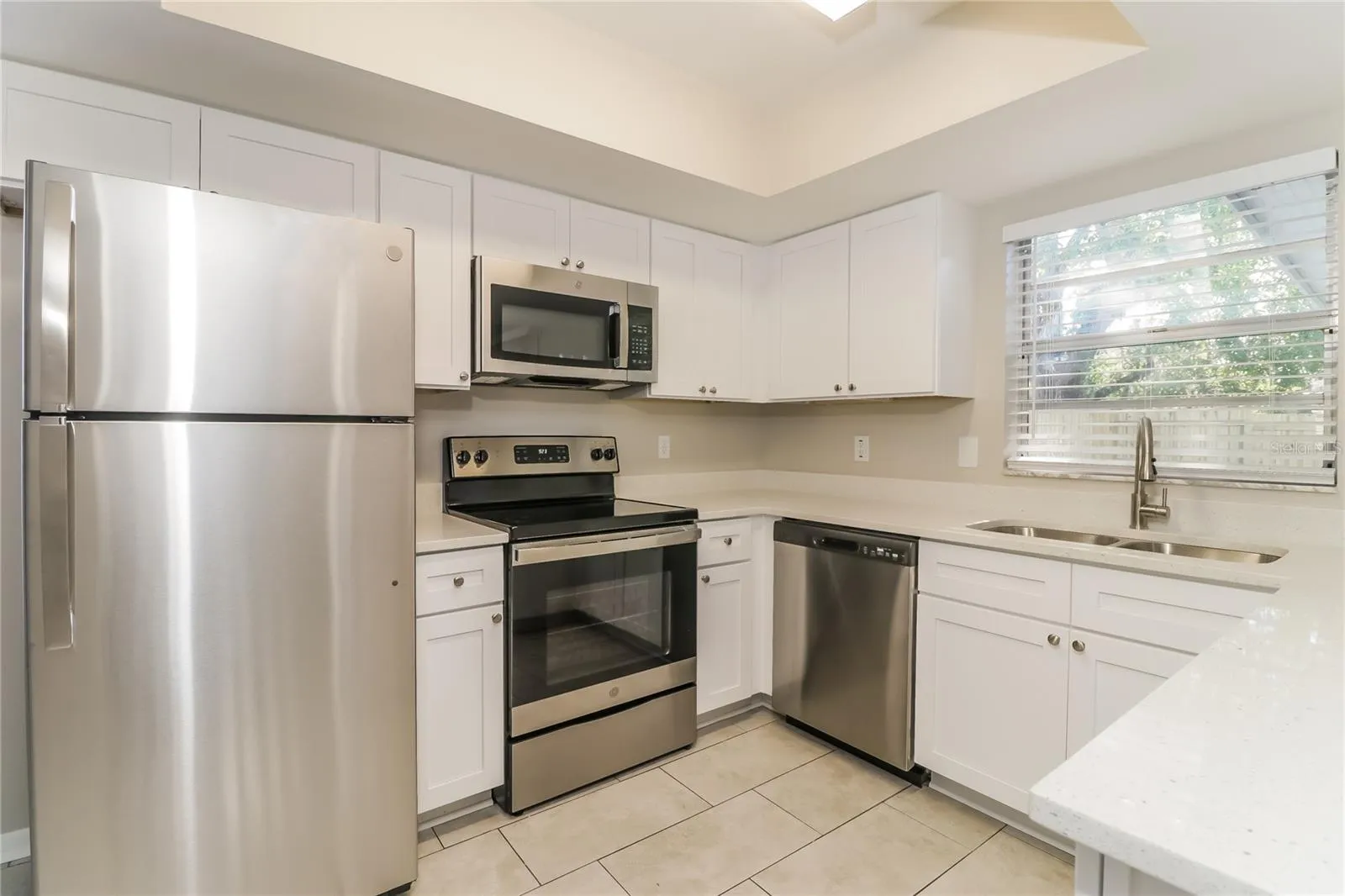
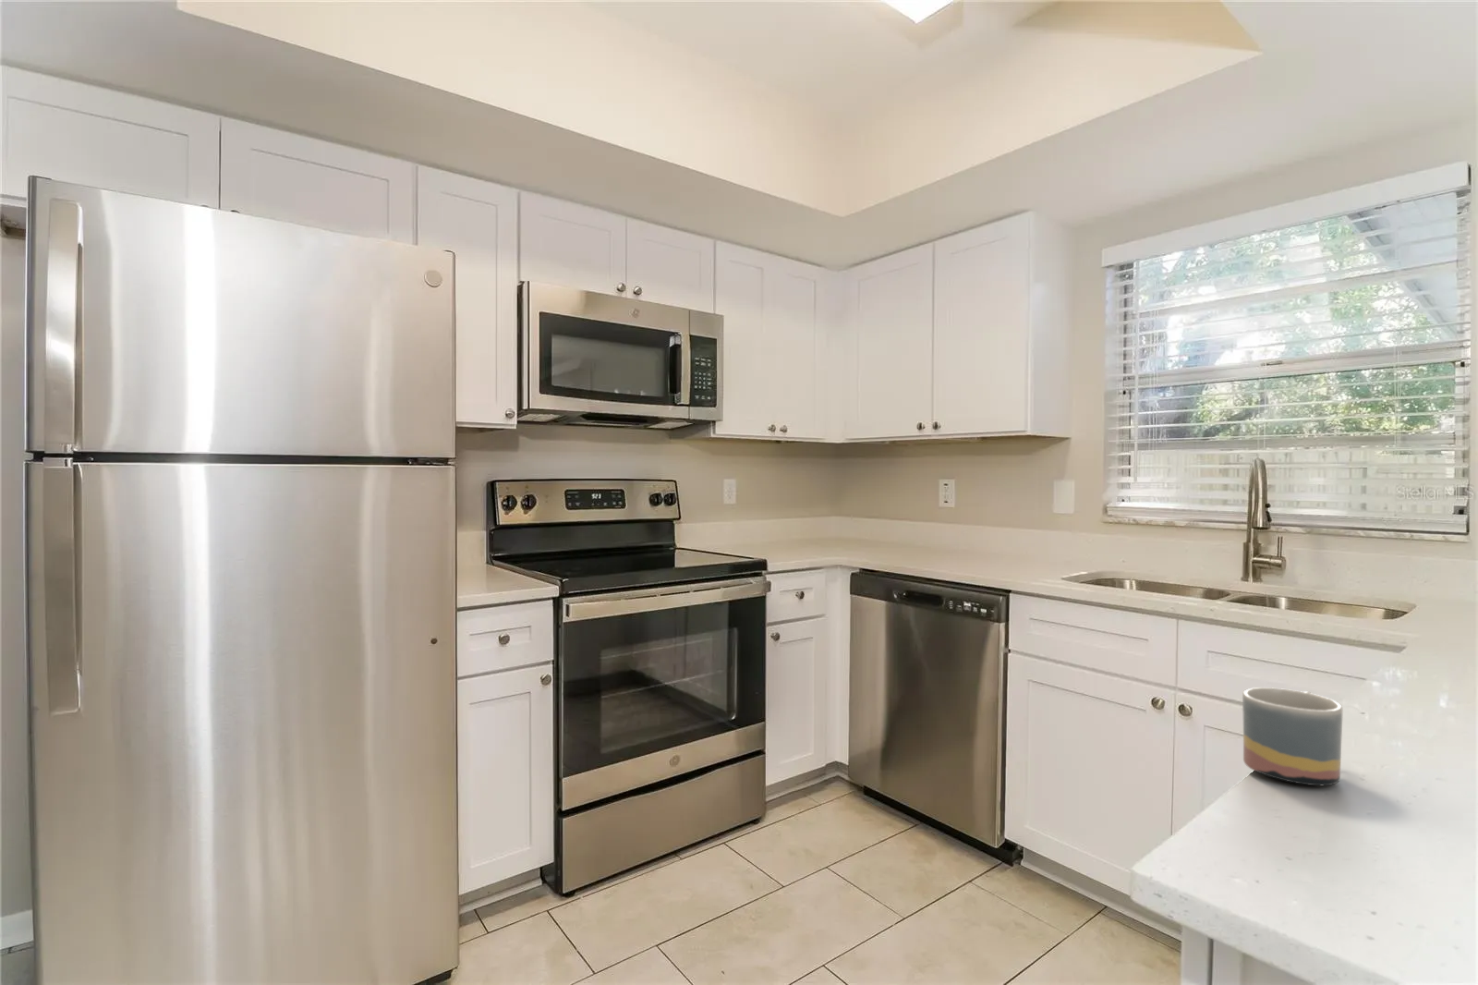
+ mug [1242,687,1344,786]
